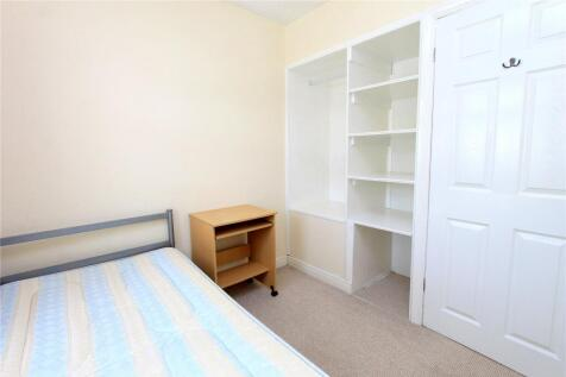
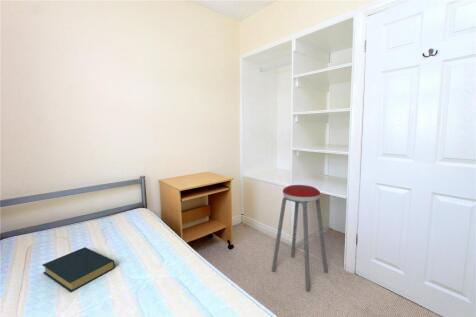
+ hardback book [42,246,116,293]
+ music stool [271,184,329,292]
